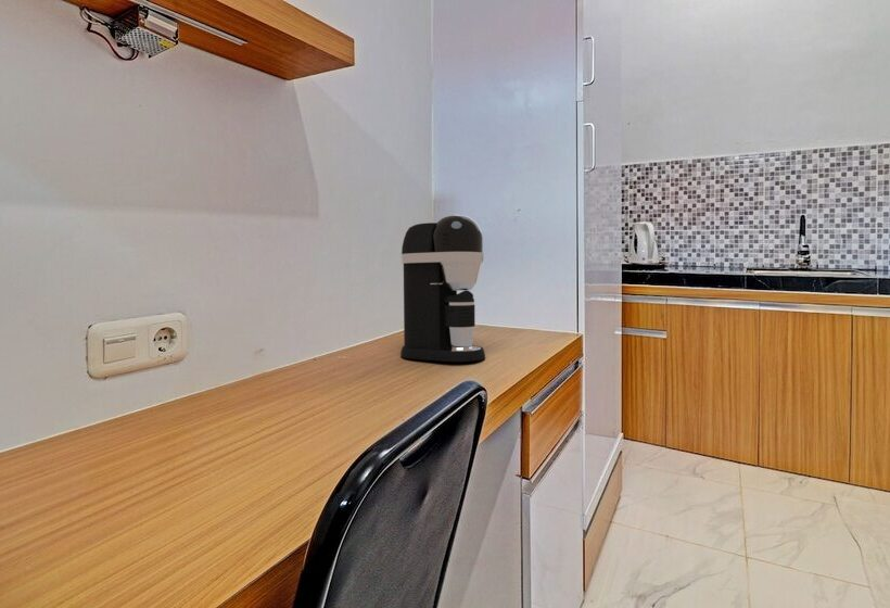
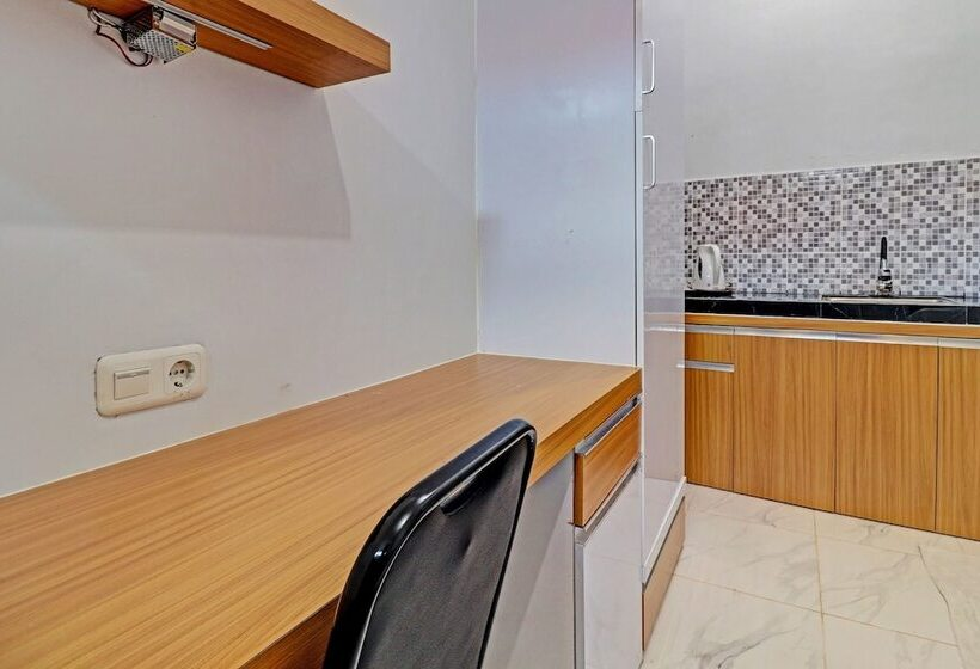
- coffee maker [399,214,486,363]
